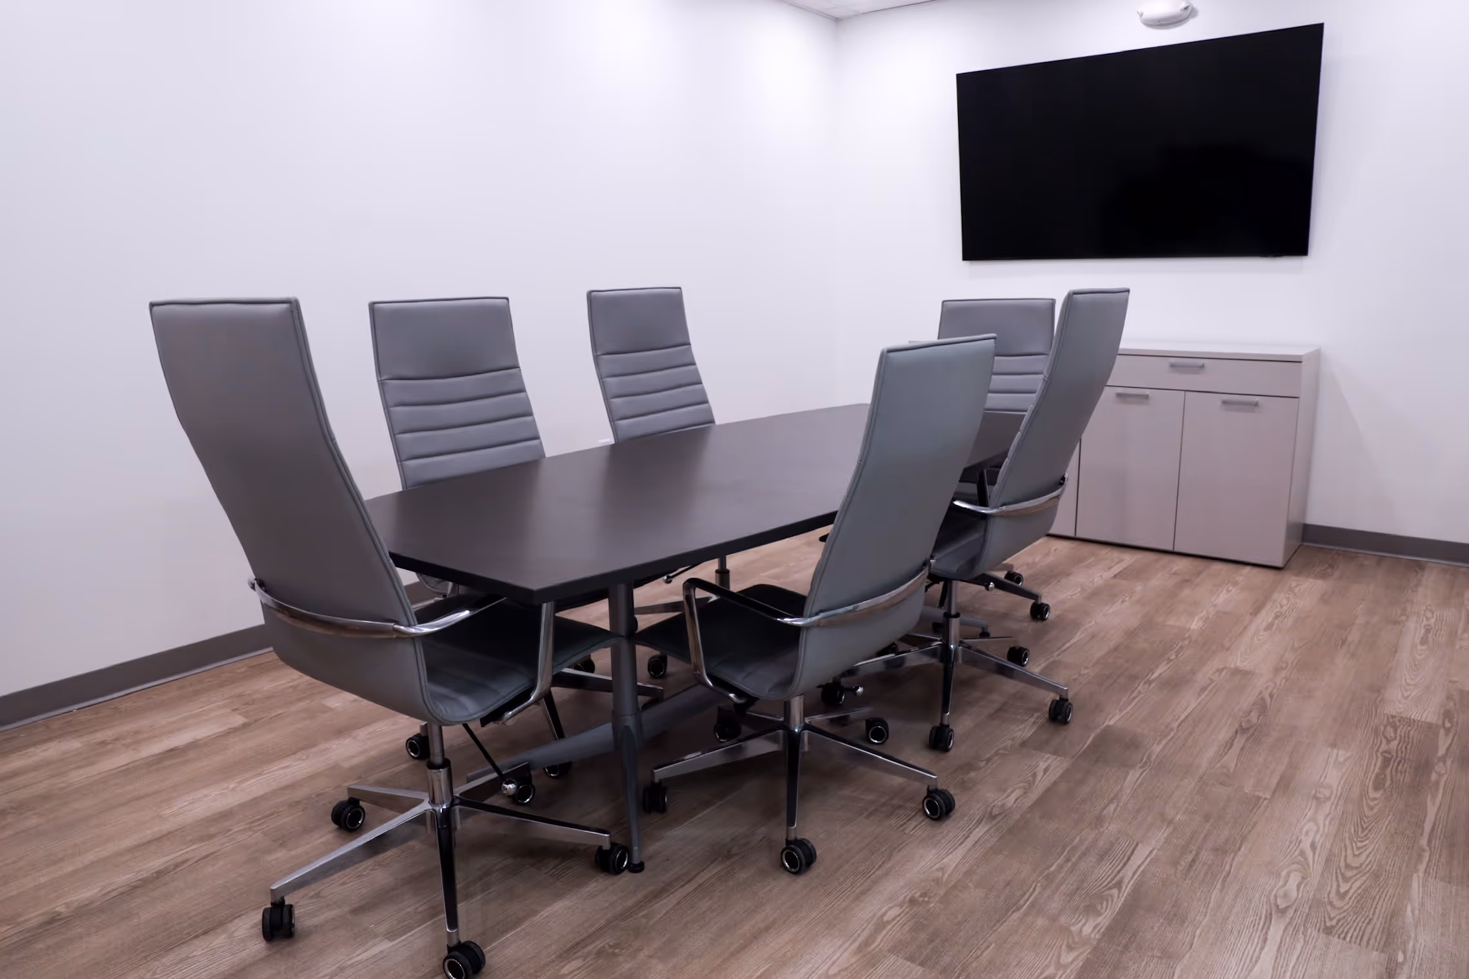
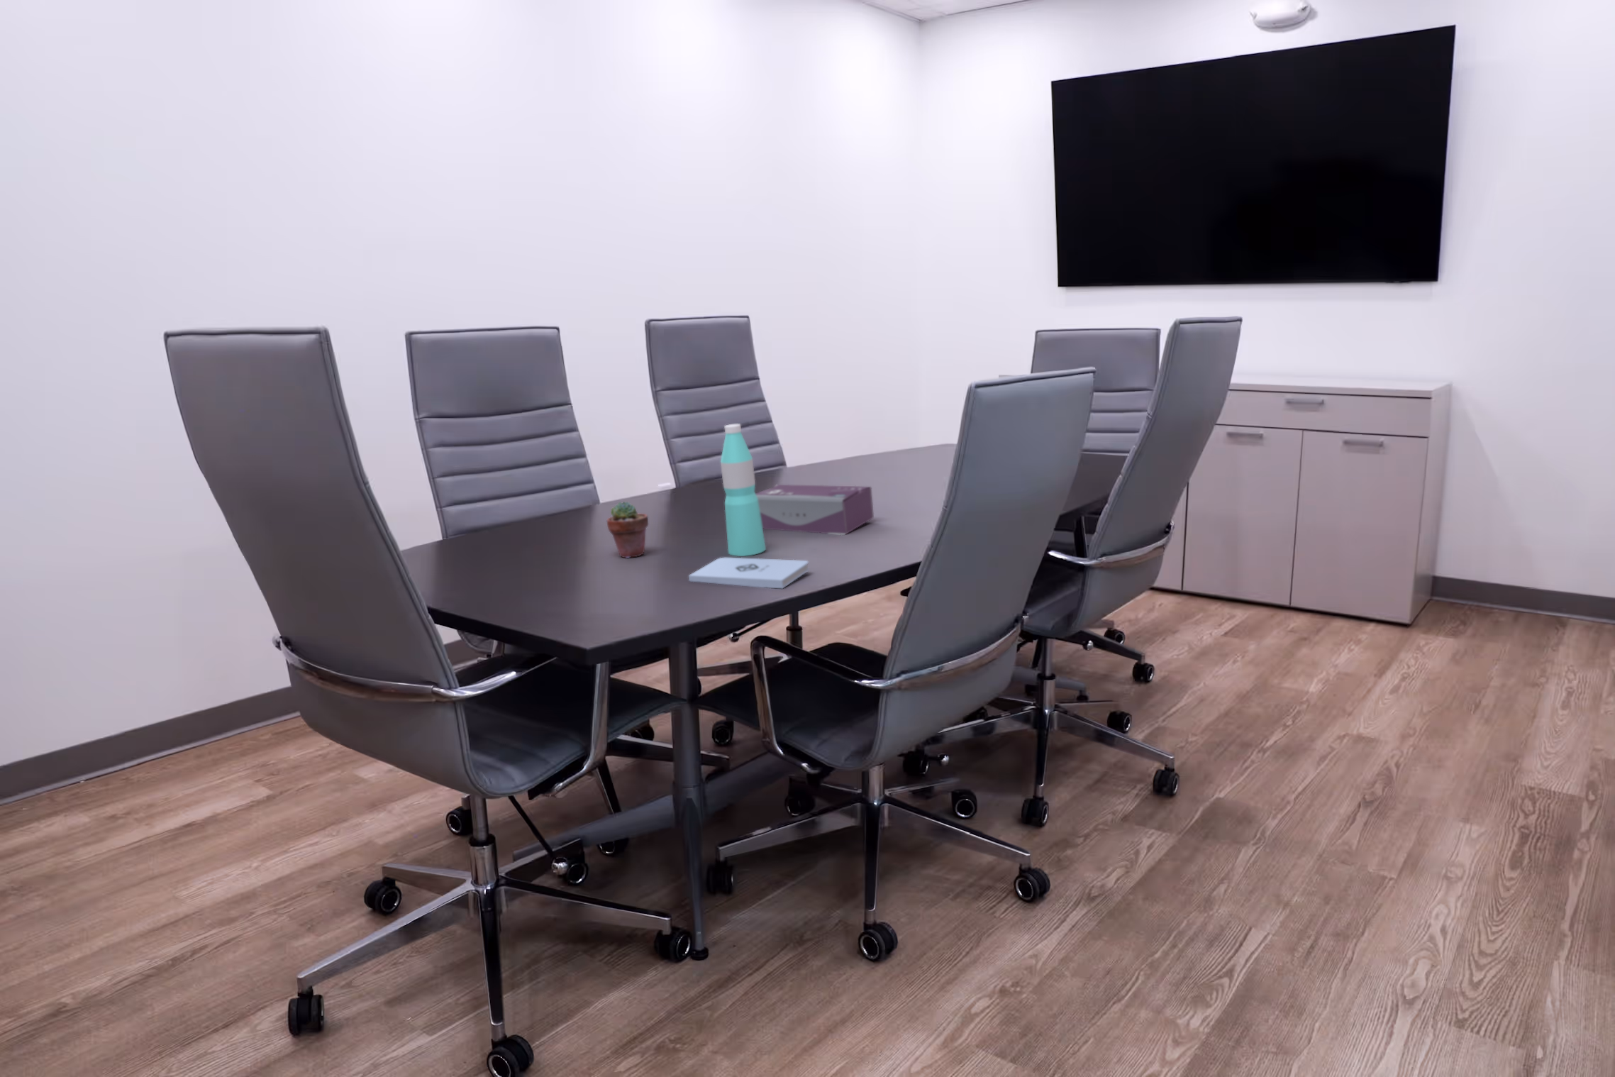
+ notepad [689,557,810,589]
+ potted succulent [607,501,649,559]
+ tissue box [756,484,875,536]
+ water bottle [720,423,767,557]
